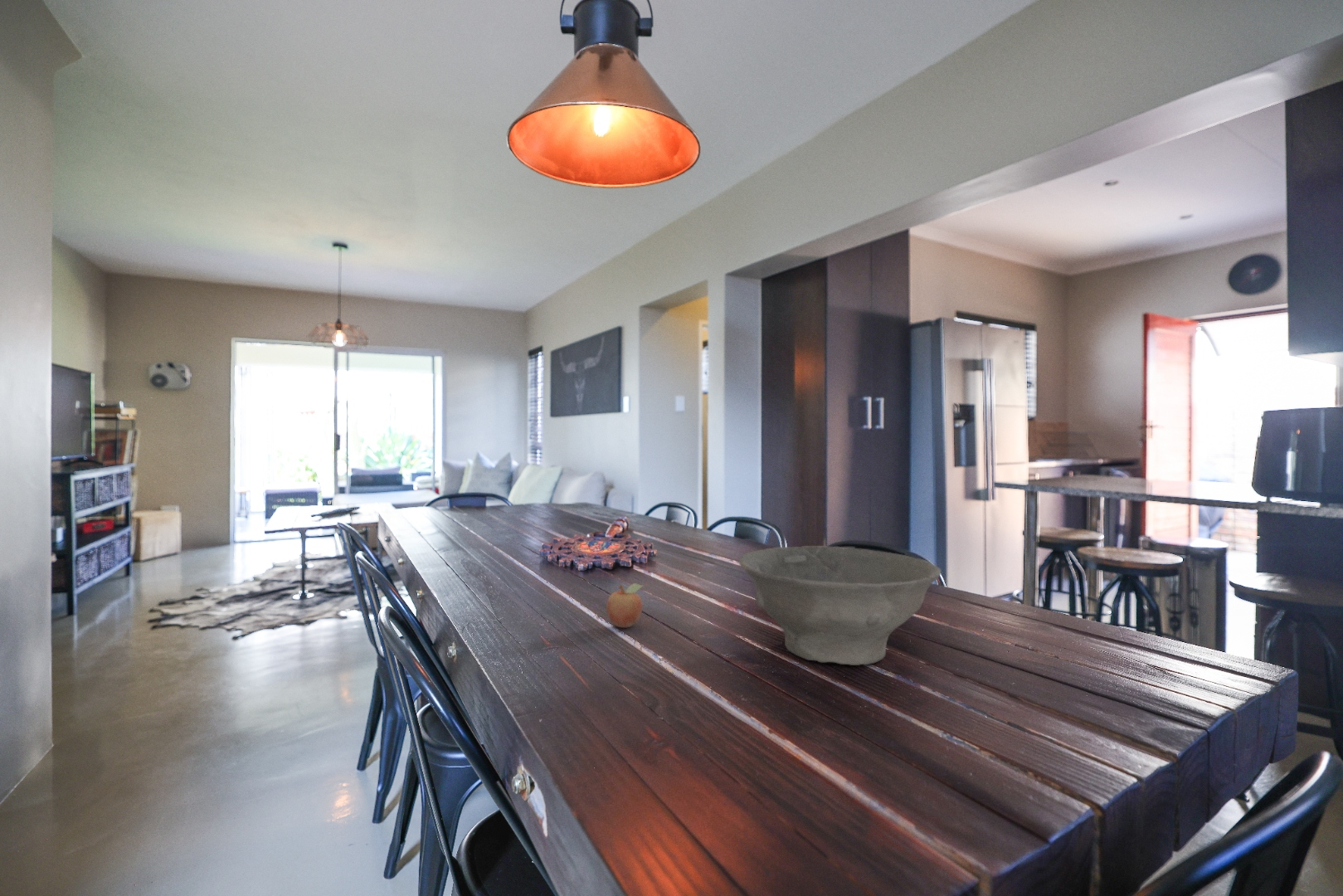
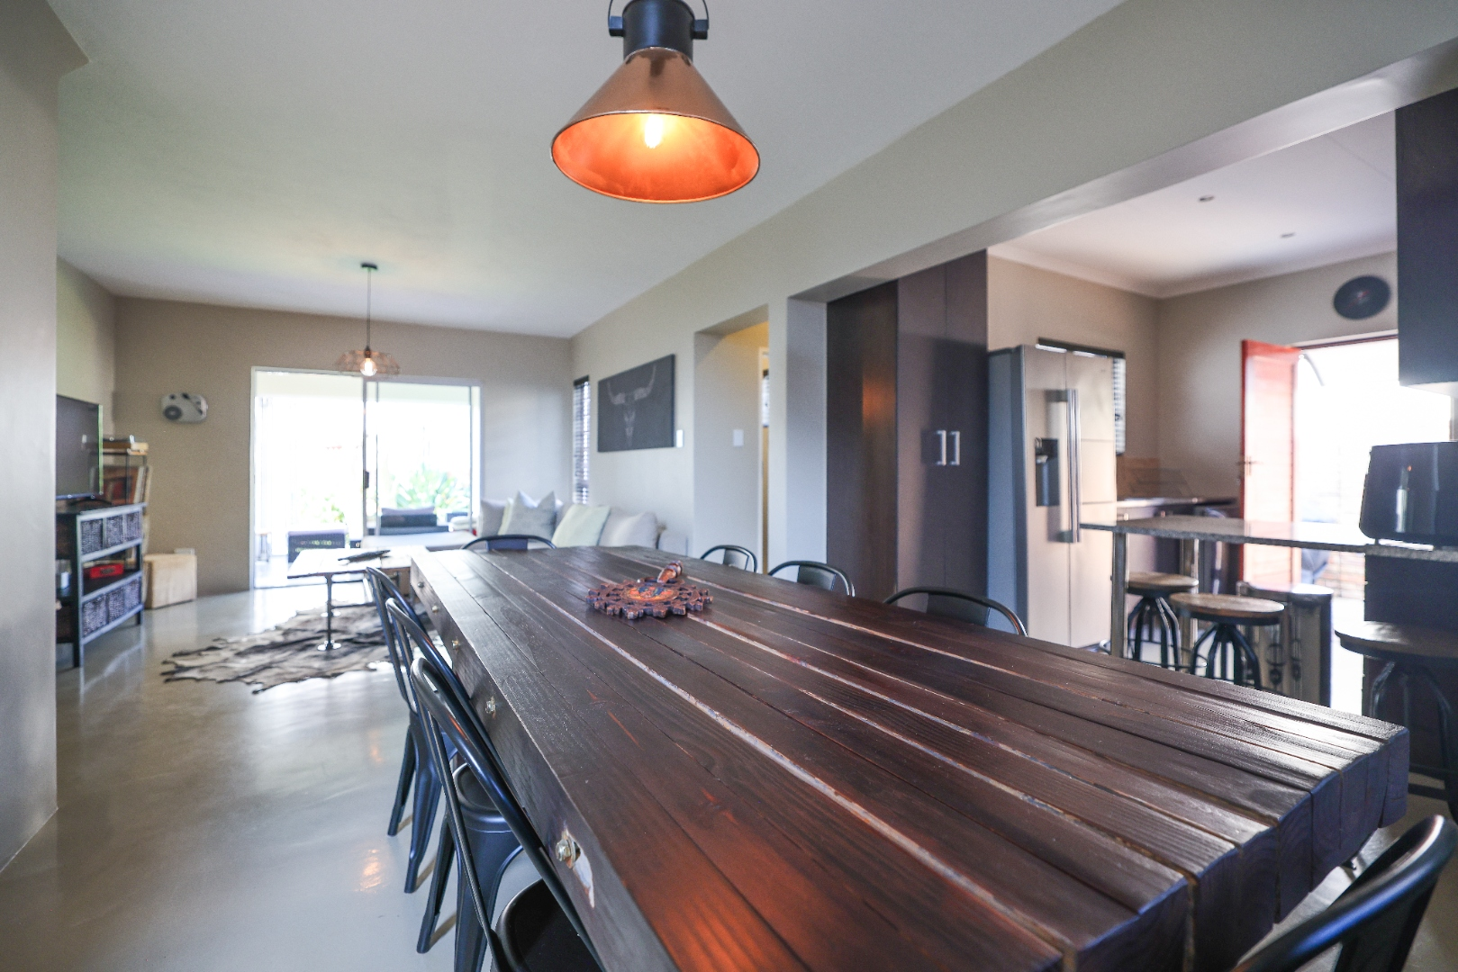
- fruit [606,582,645,629]
- bowl [738,545,942,666]
